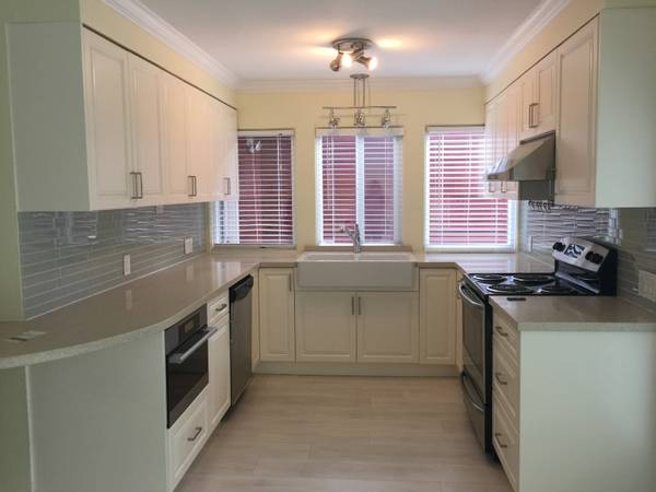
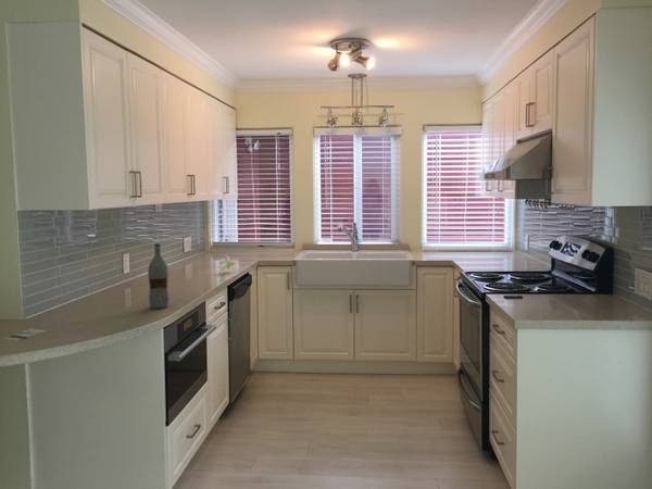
+ banana bunch [216,254,240,275]
+ bottle [147,242,170,310]
